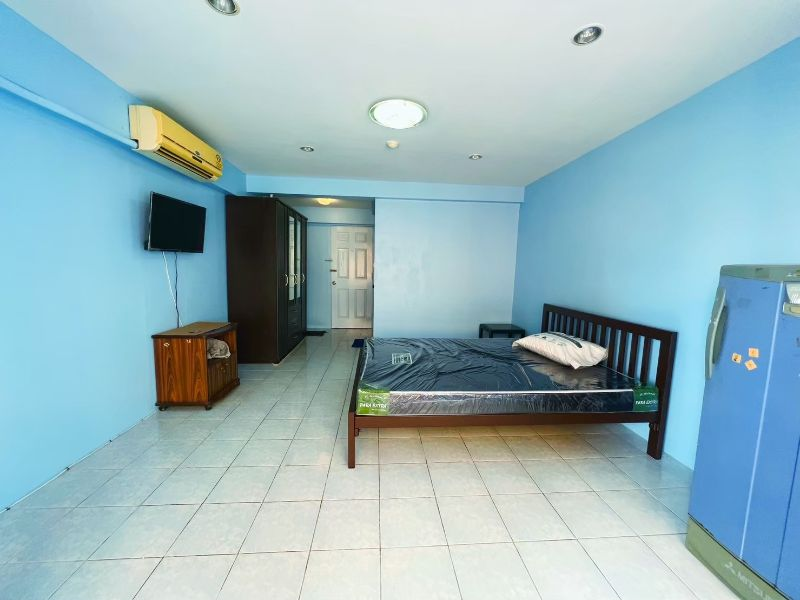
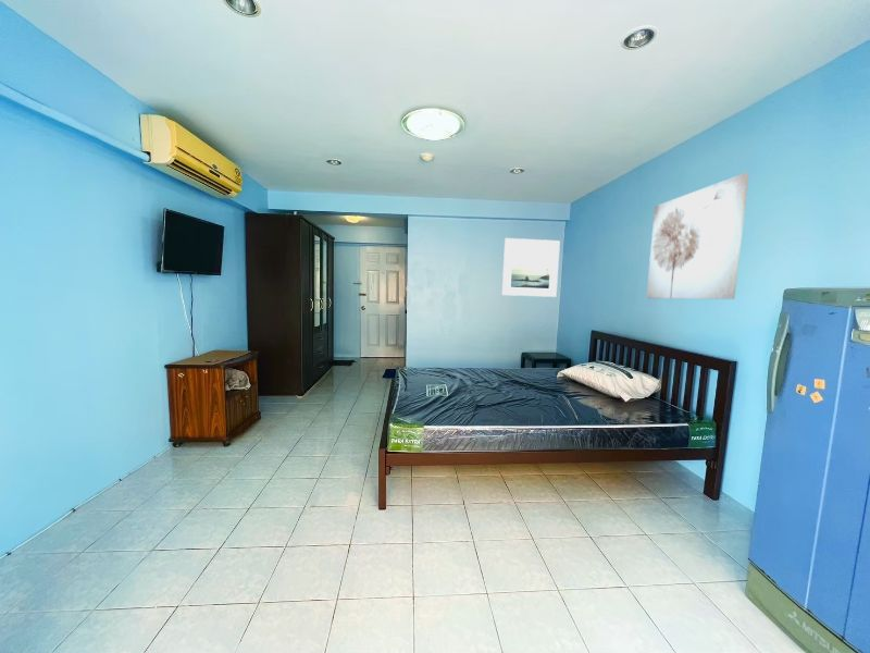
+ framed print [501,237,561,298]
+ wall art [645,172,750,300]
